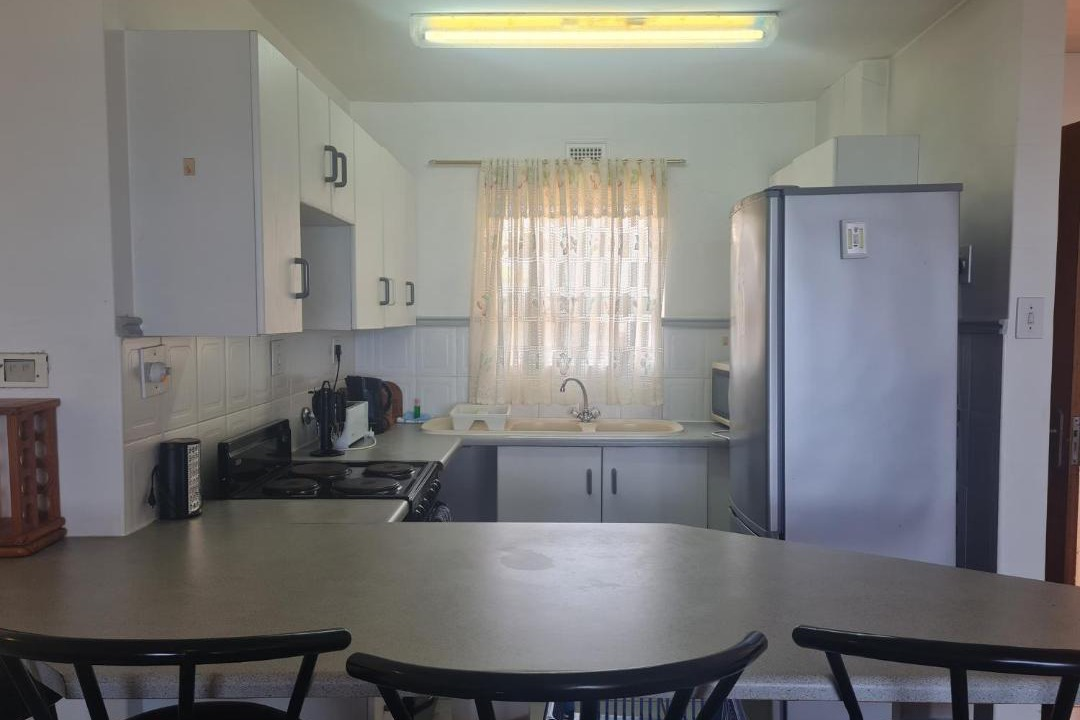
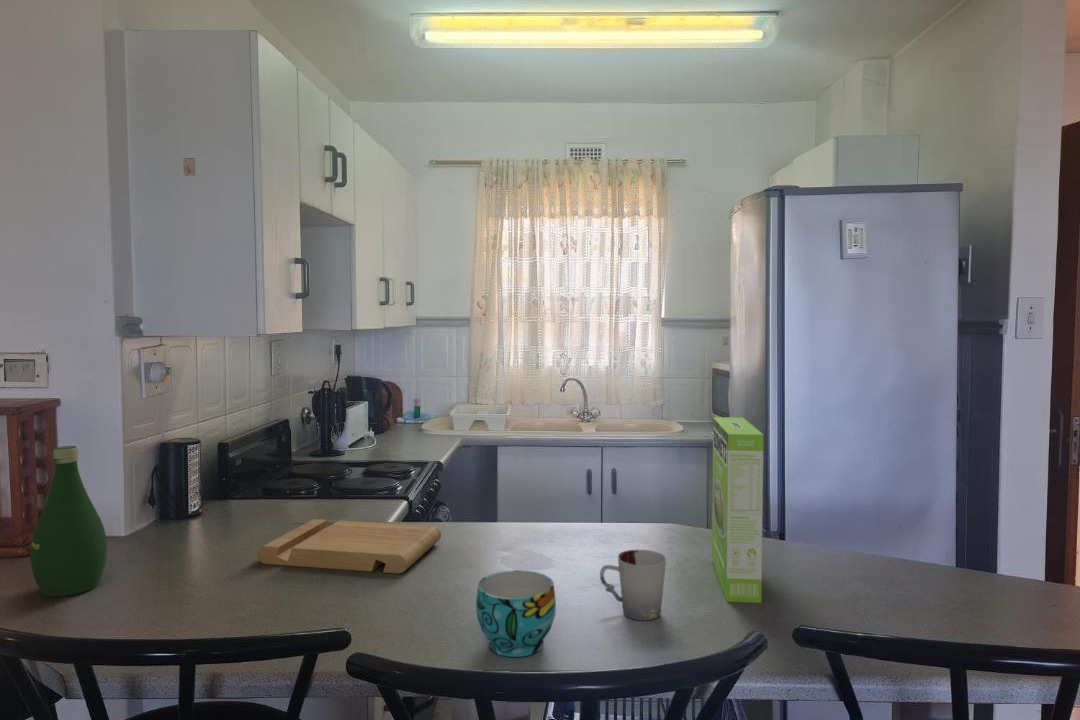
+ cup [599,549,667,621]
+ cup [475,569,557,658]
+ cake mix box [711,416,764,604]
+ bottle [30,445,108,598]
+ cutting board [256,518,442,575]
